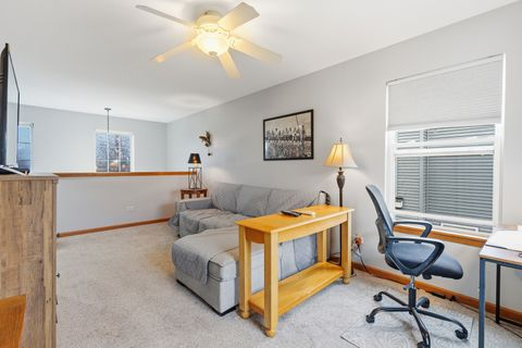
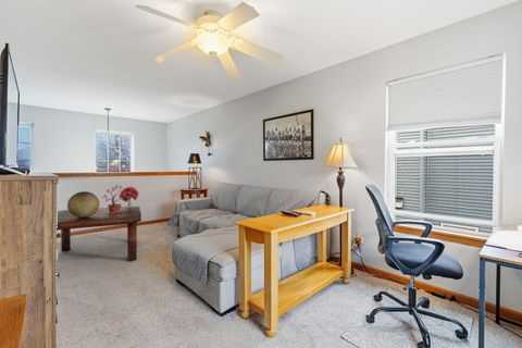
+ bouquet [120,186,140,208]
+ potted plant [101,184,127,213]
+ decorative sphere [66,190,100,217]
+ coffee table [55,206,142,262]
